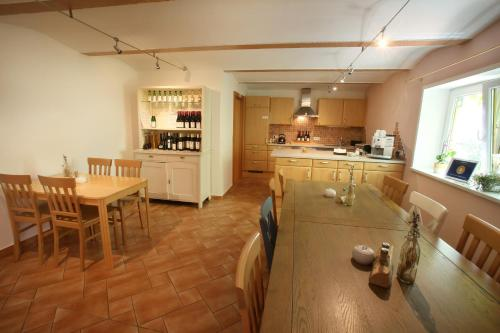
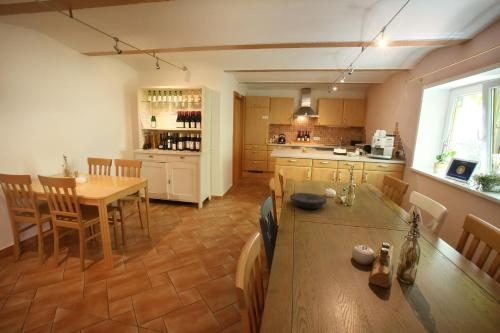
+ plate [289,192,328,210]
